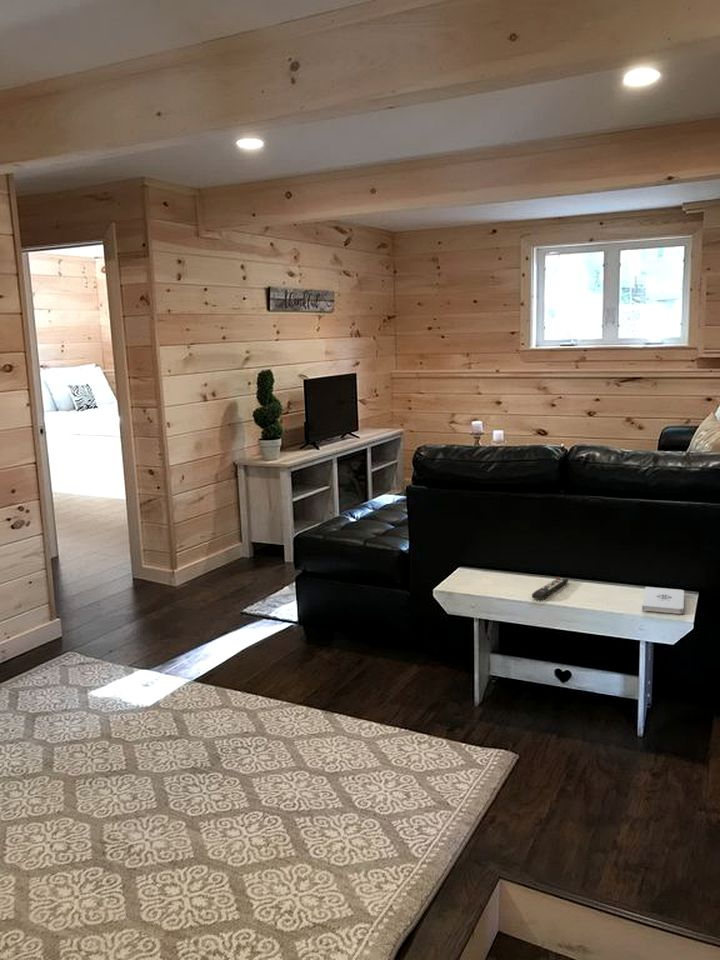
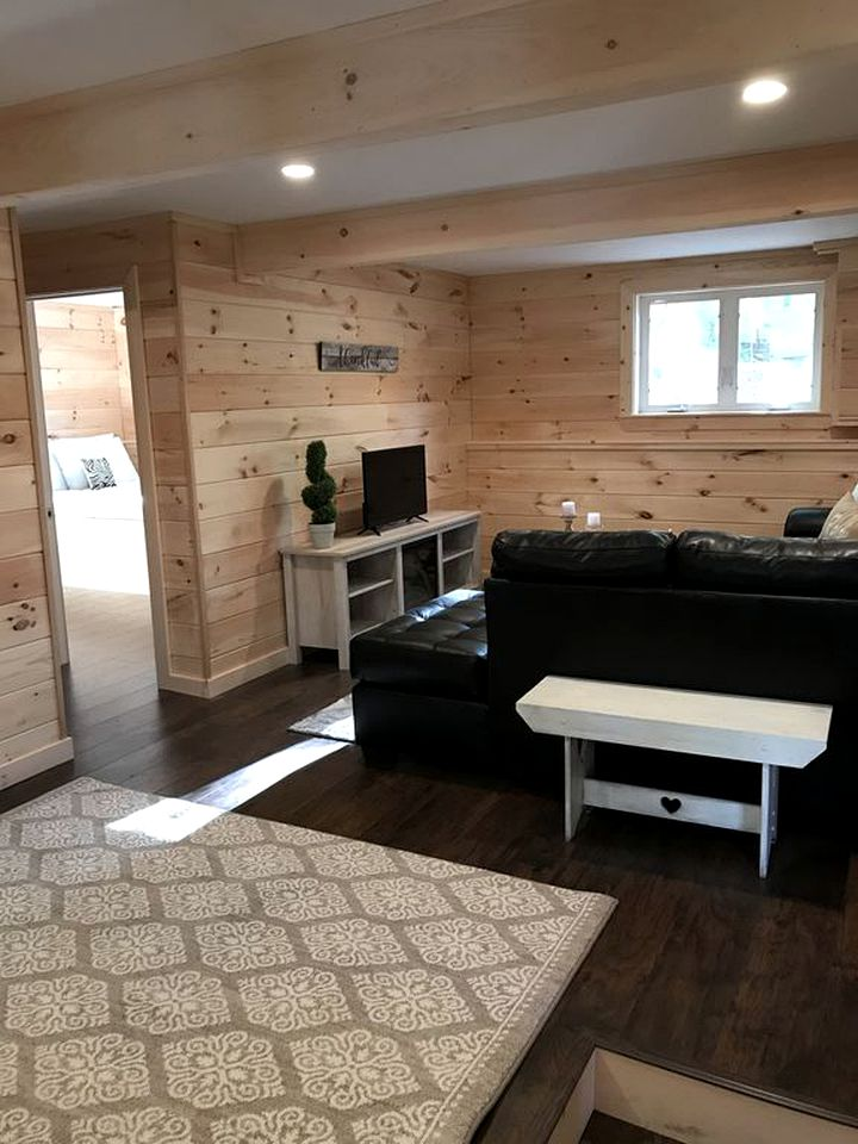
- notepad [641,586,685,615]
- remote control [531,576,569,601]
